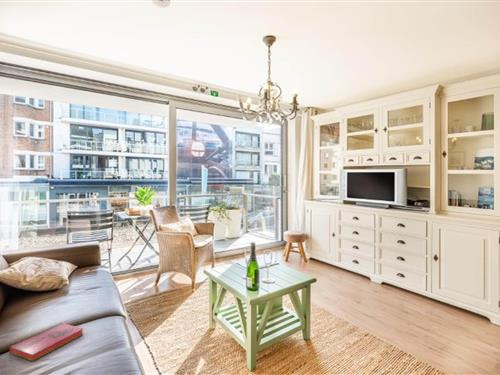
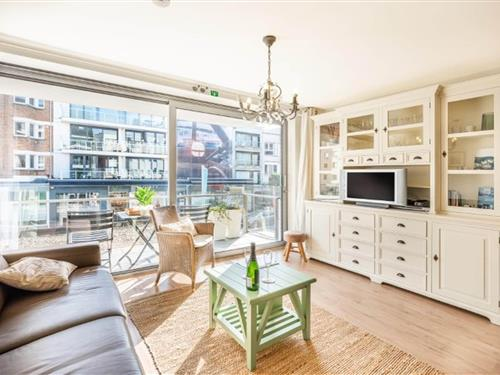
- hardback book [8,322,84,362]
